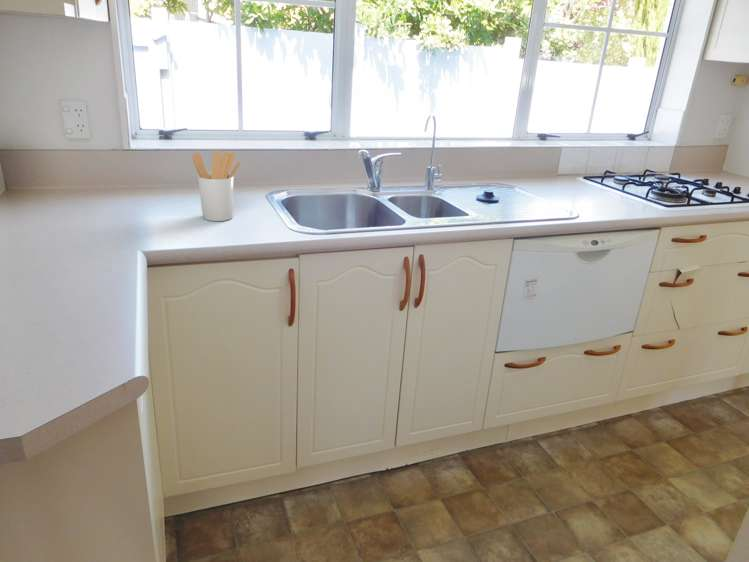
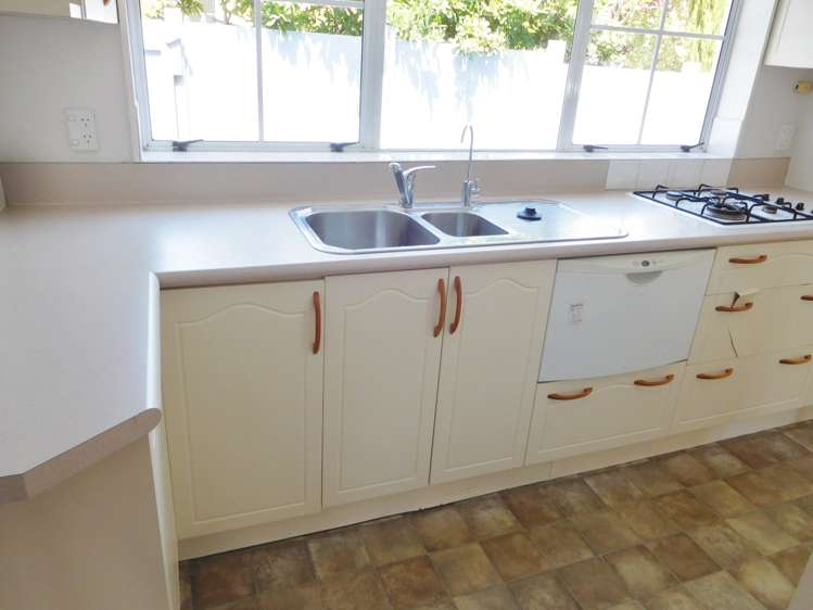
- utensil holder [191,150,241,222]
